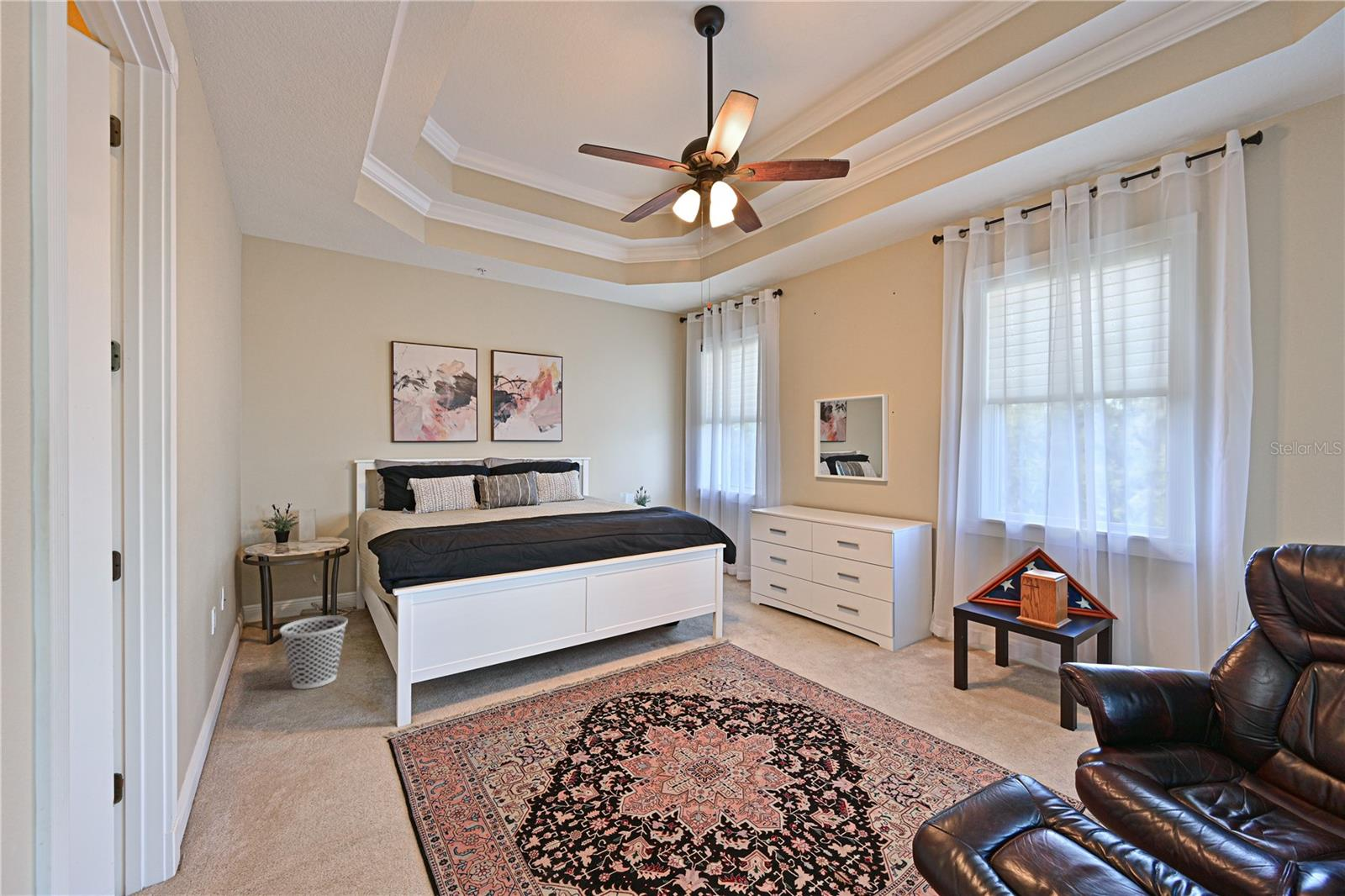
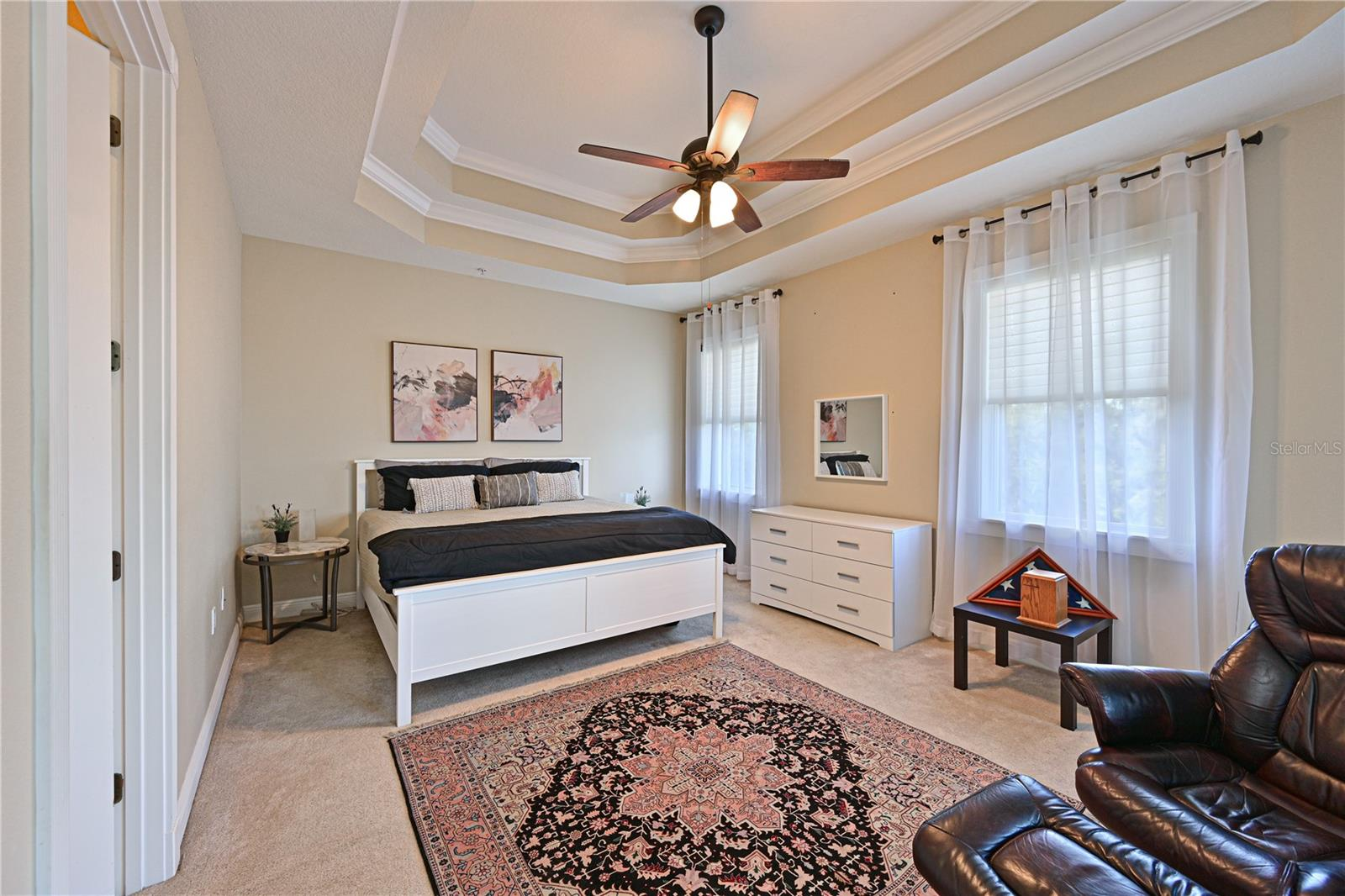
- wastebasket [279,615,349,690]
